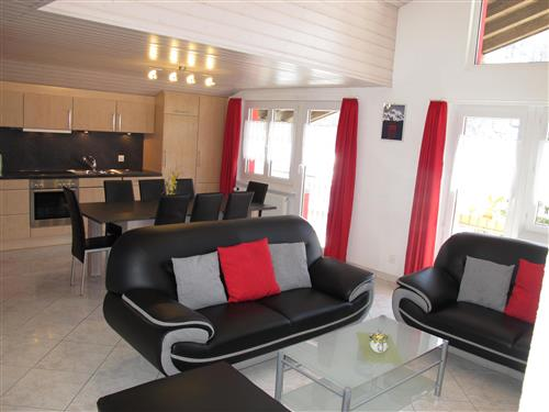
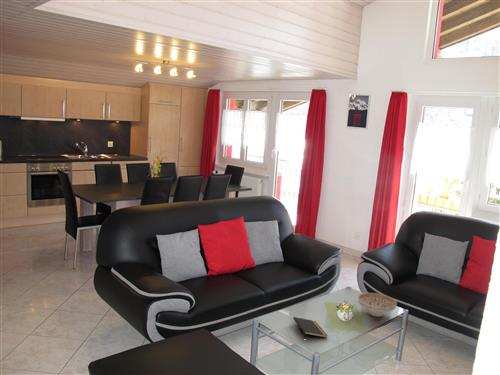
+ notepad [292,316,328,339]
+ decorative bowl [357,292,398,318]
